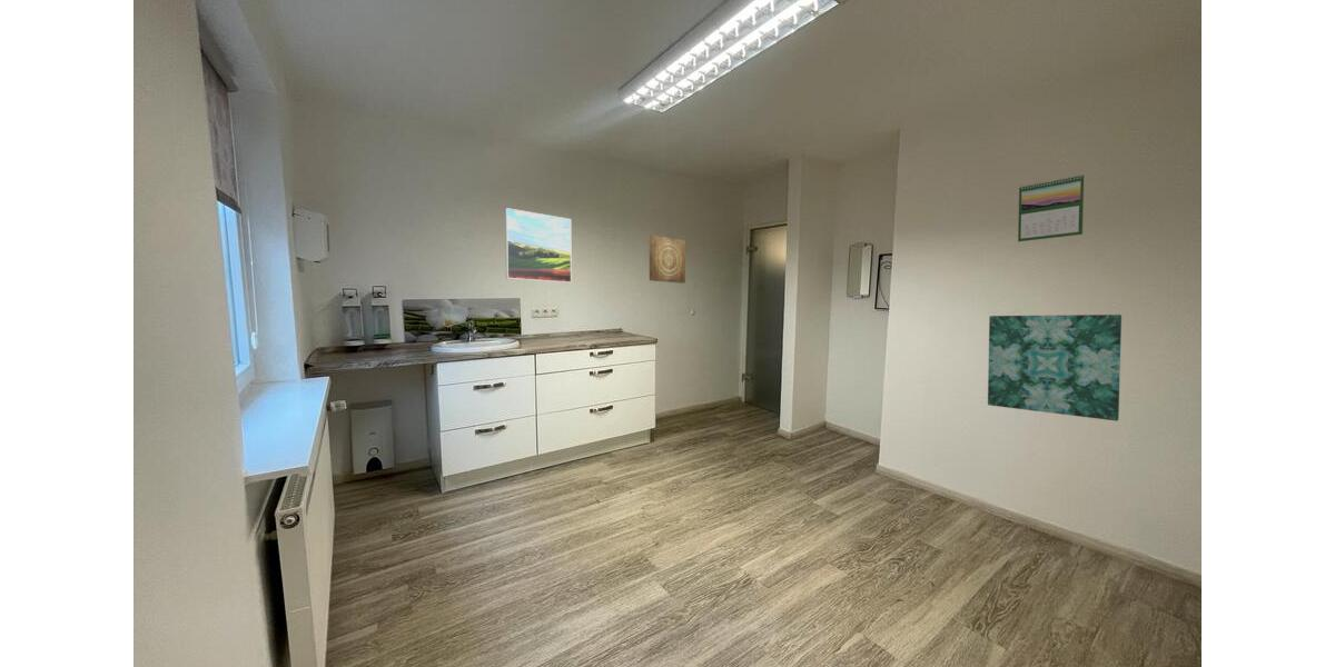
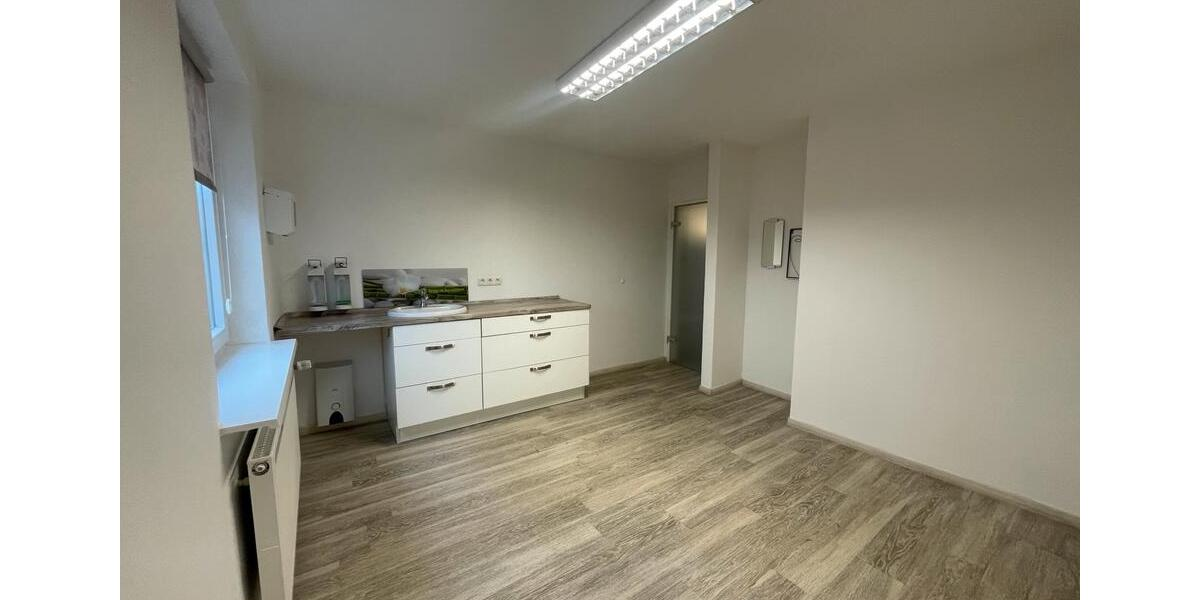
- wall art [649,235,686,285]
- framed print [504,207,573,283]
- wall art [987,313,1123,422]
- calendar [1017,173,1085,242]
